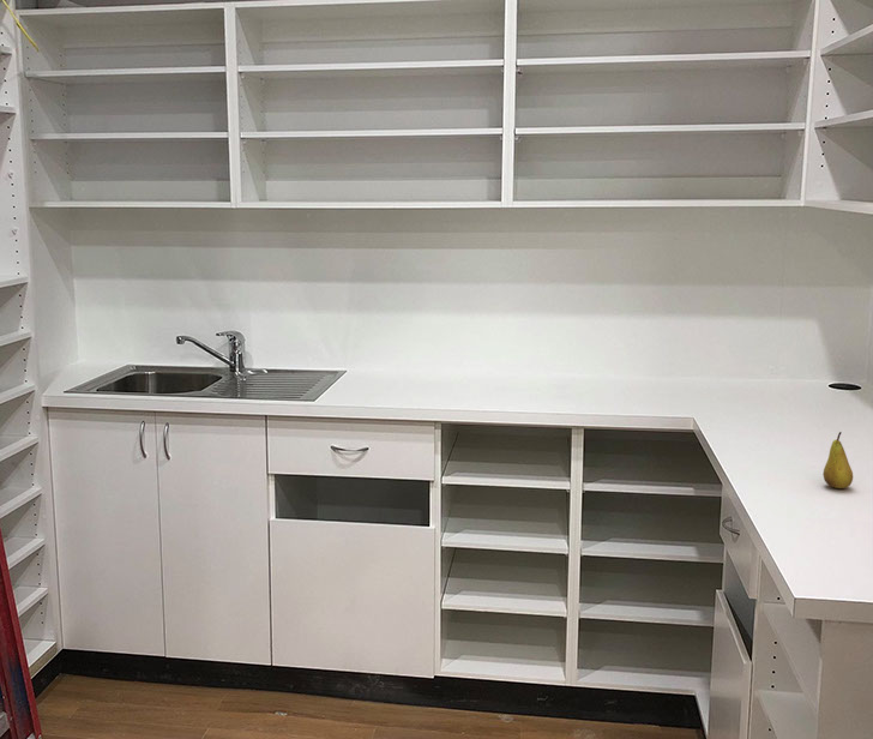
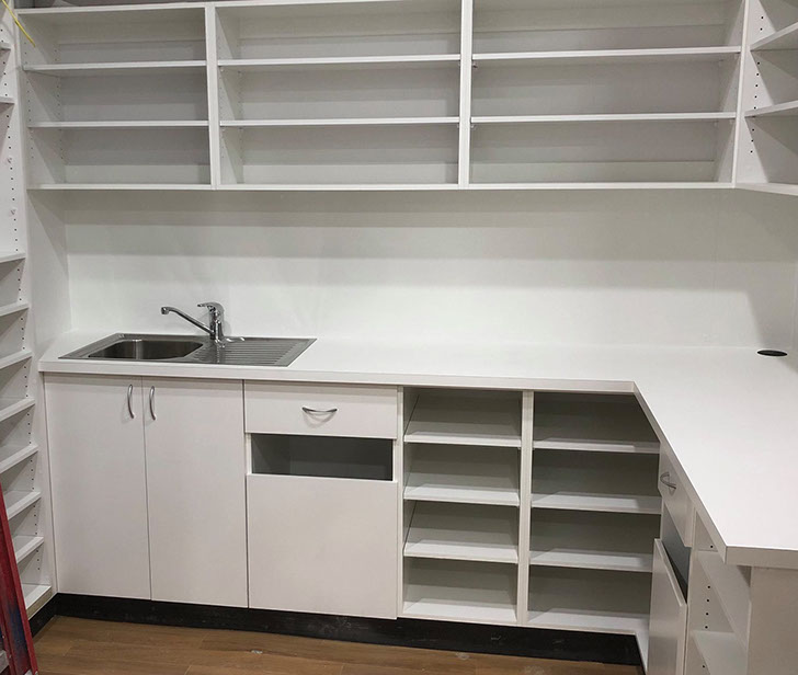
- fruit [823,431,854,489]
